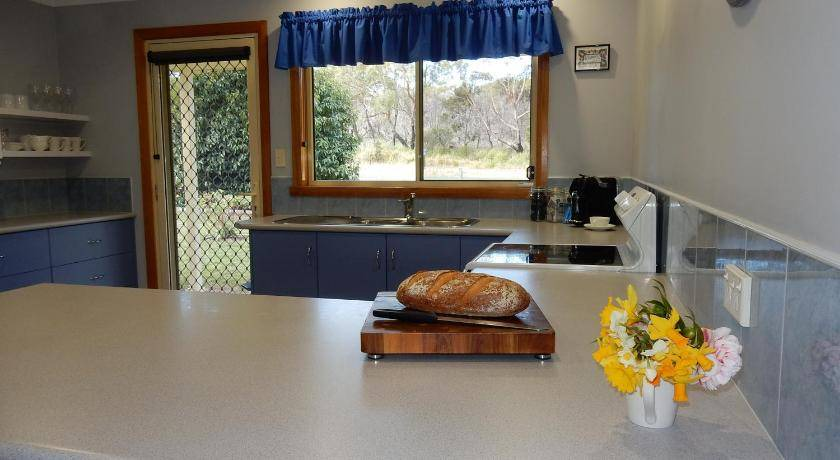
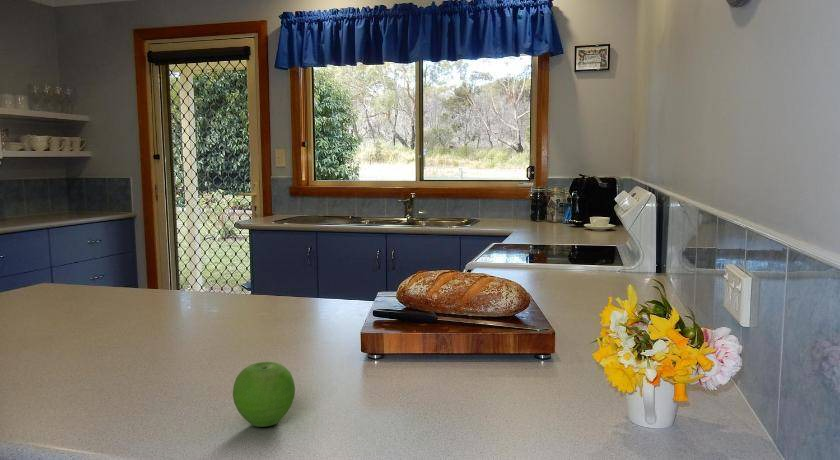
+ fruit [232,361,296,428]
